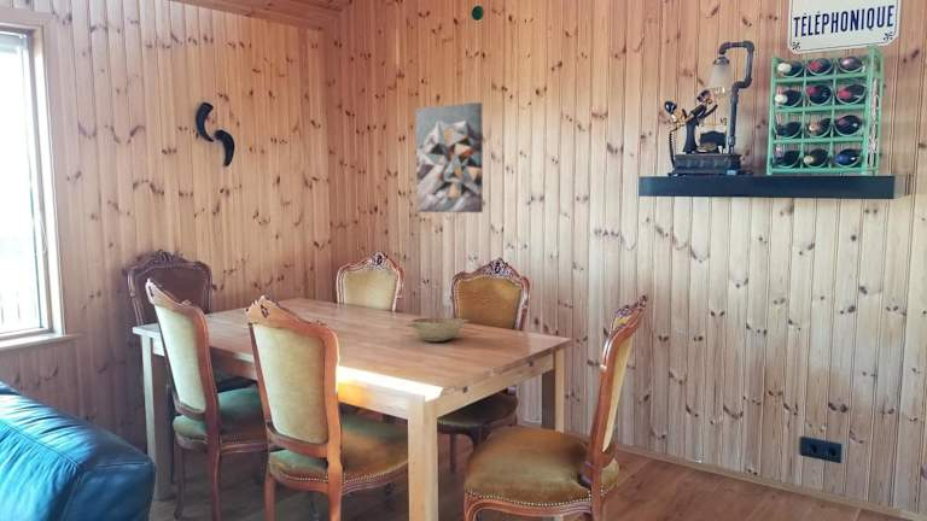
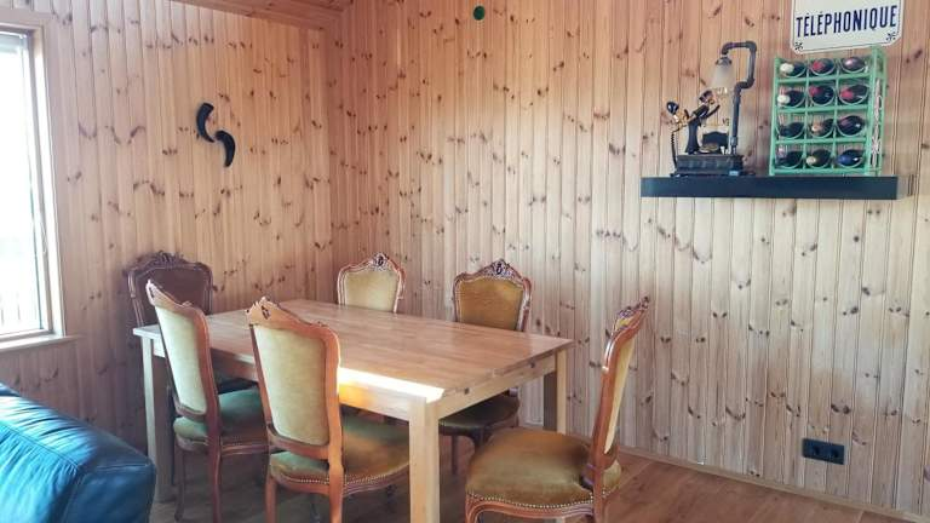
- decorative bowl [406,316,471,343]
- wall art [415,101,484,213]
